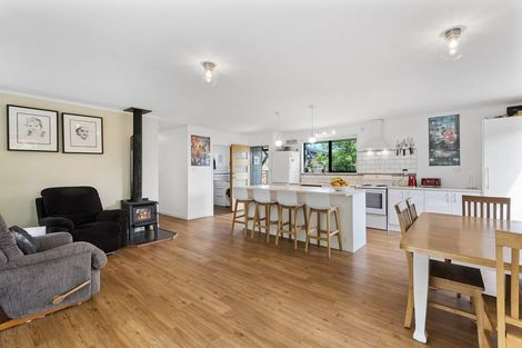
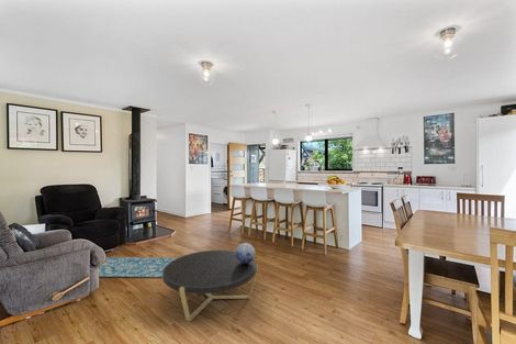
+ rug [98,256,178,278]
+ coffee table [161,249,259,322]
+ decorative sphere [235,242,256,264]
